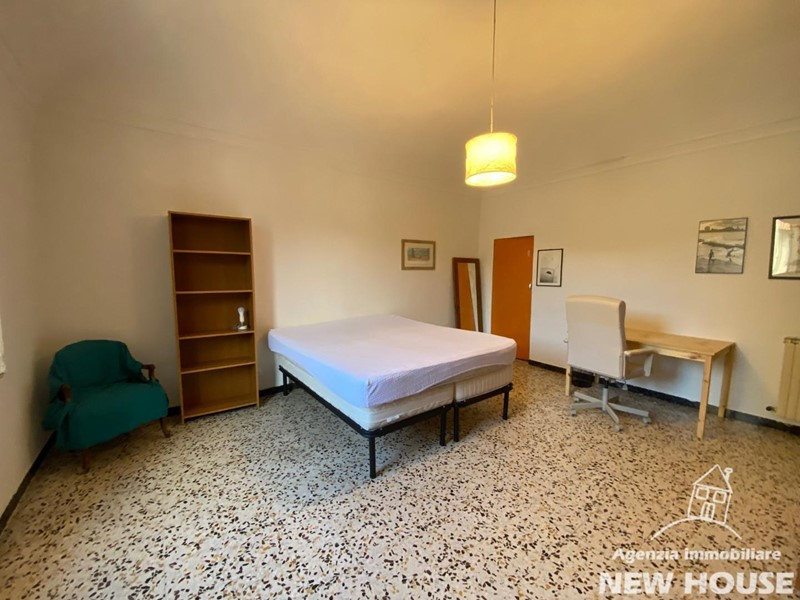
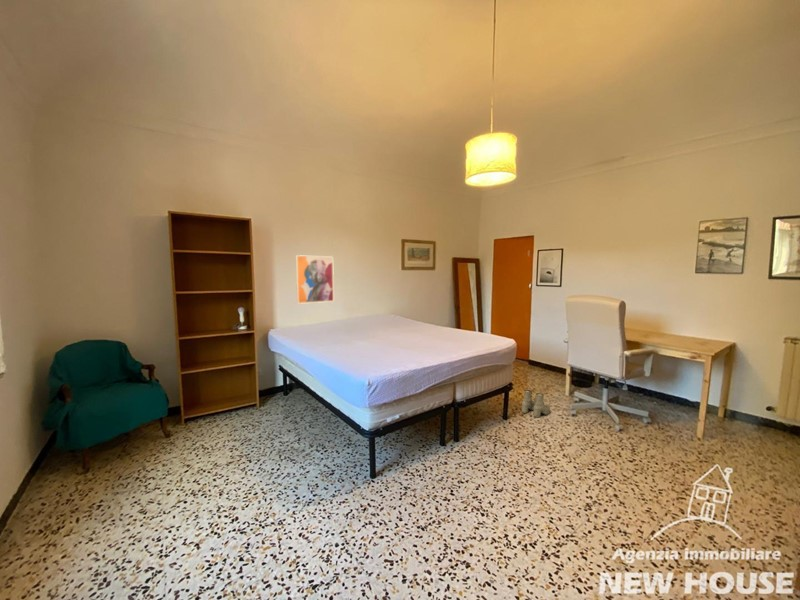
+ boots [521,389,551,419]
+ wall art [295,254,335,305]
